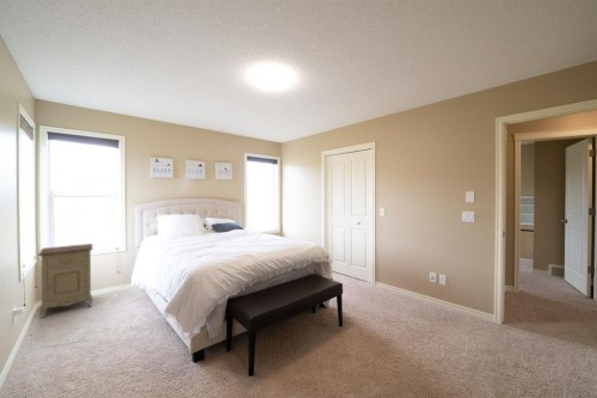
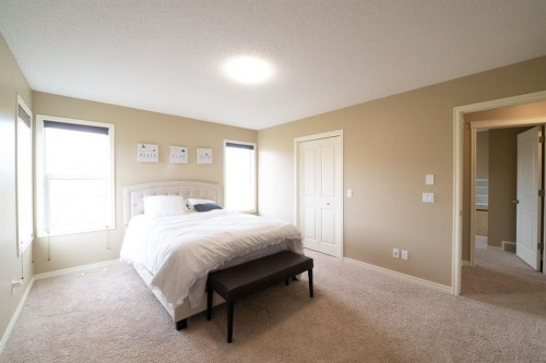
- nightstand [37,243,94,319]
